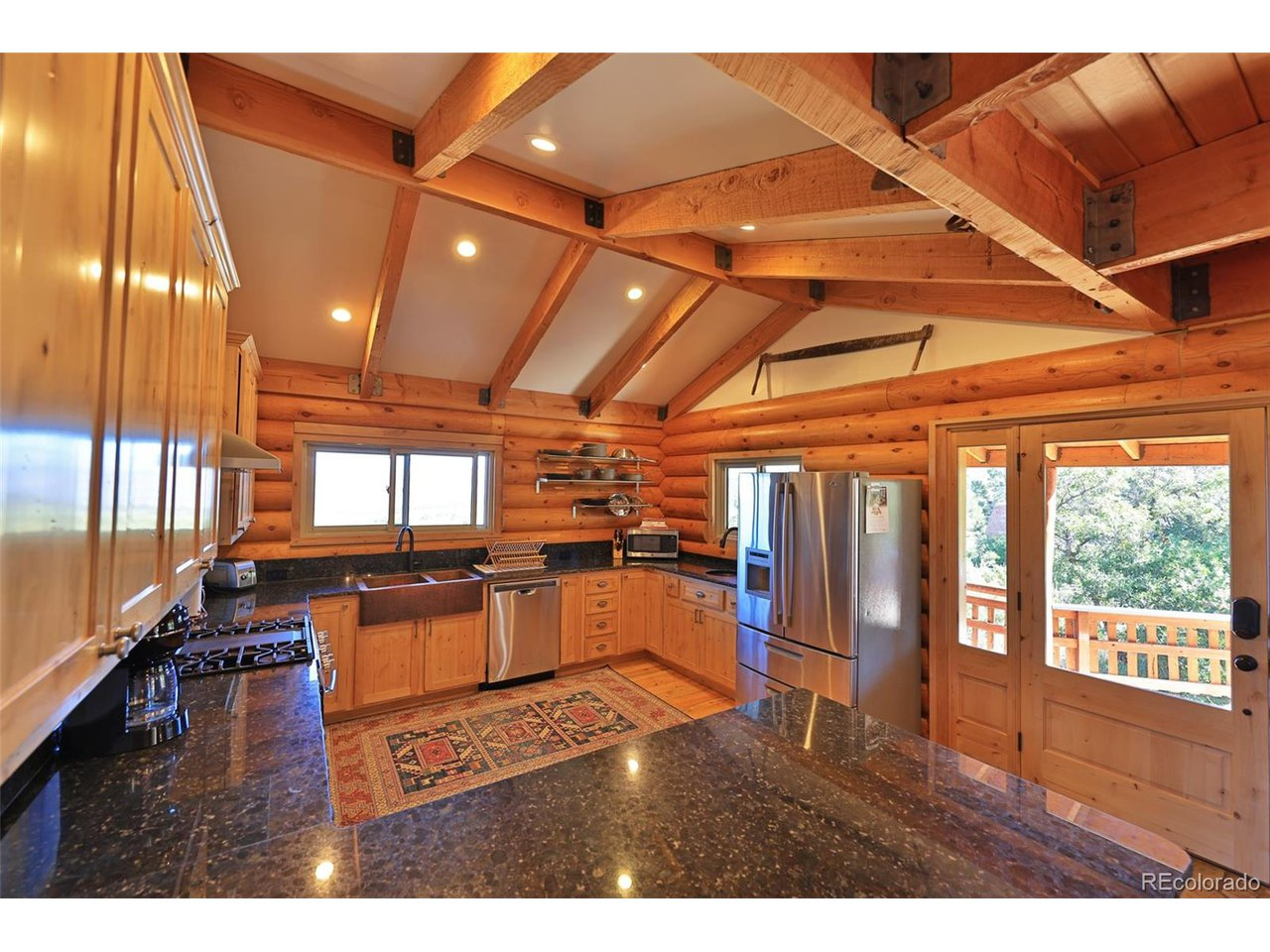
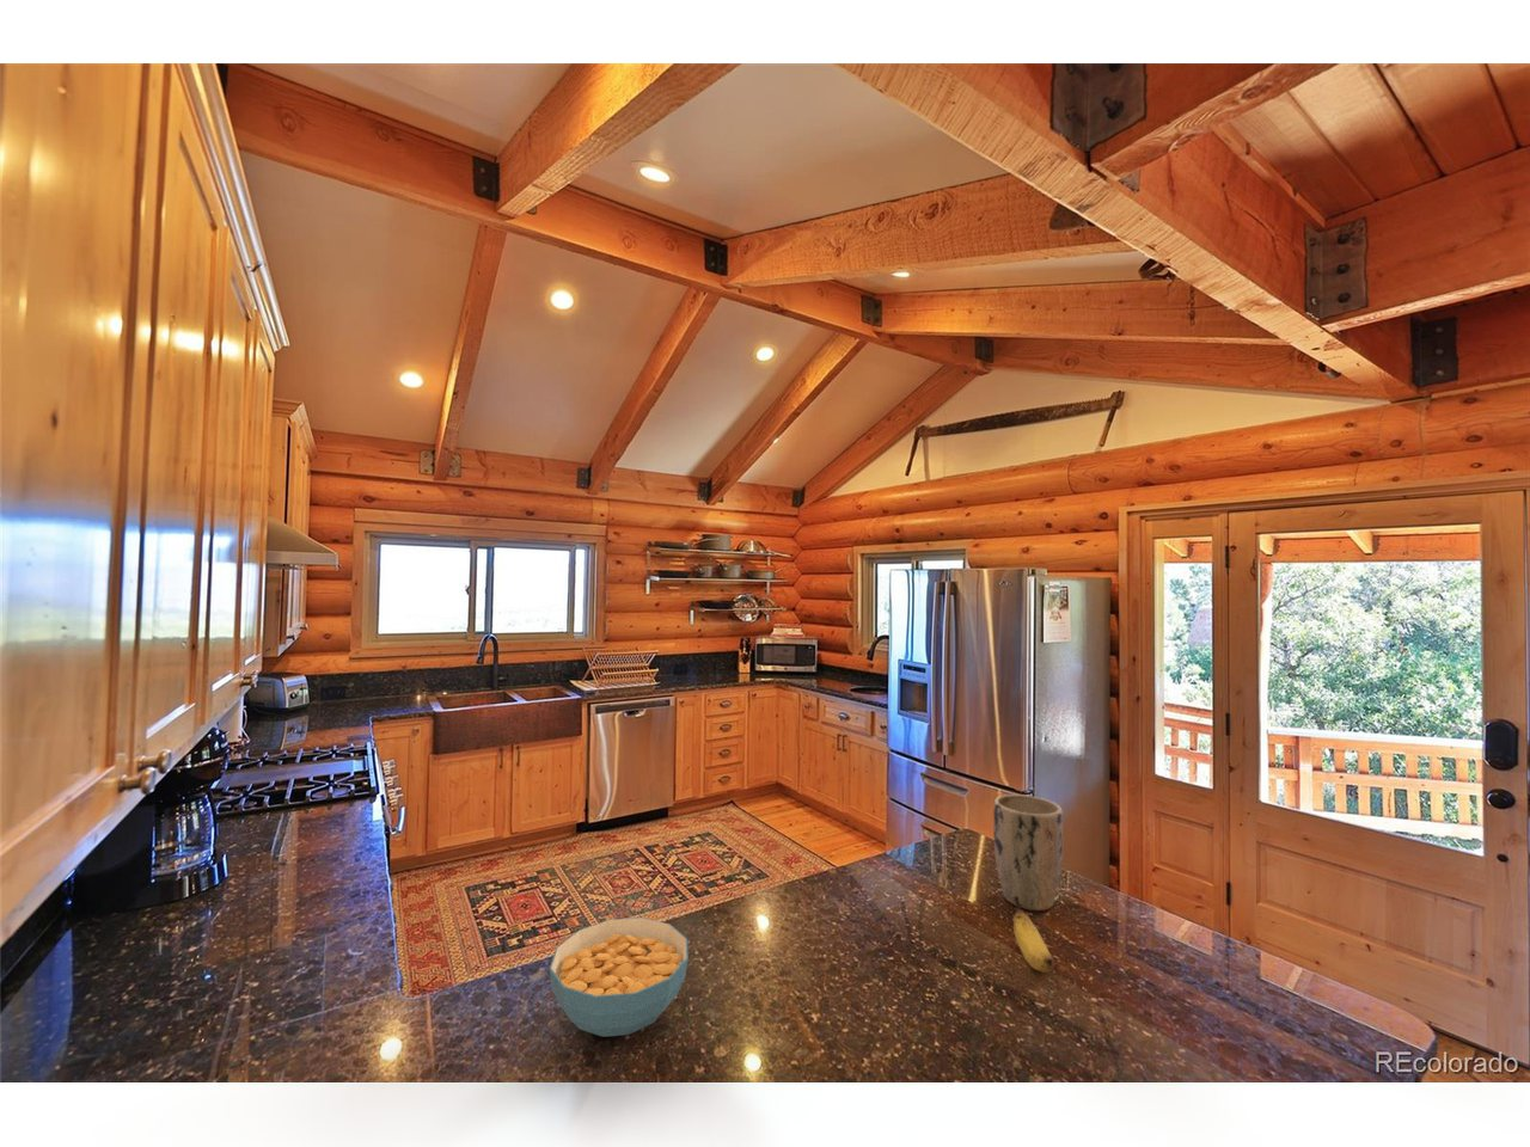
+ plant pot [993,793,1064,912]
+ cereal bowl [548,917,689,1039]
+ banana [1012,896,1055,974]
